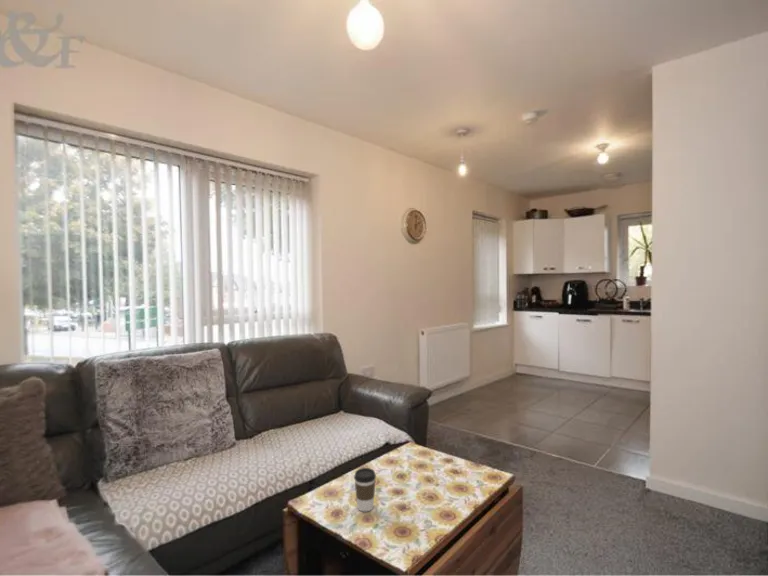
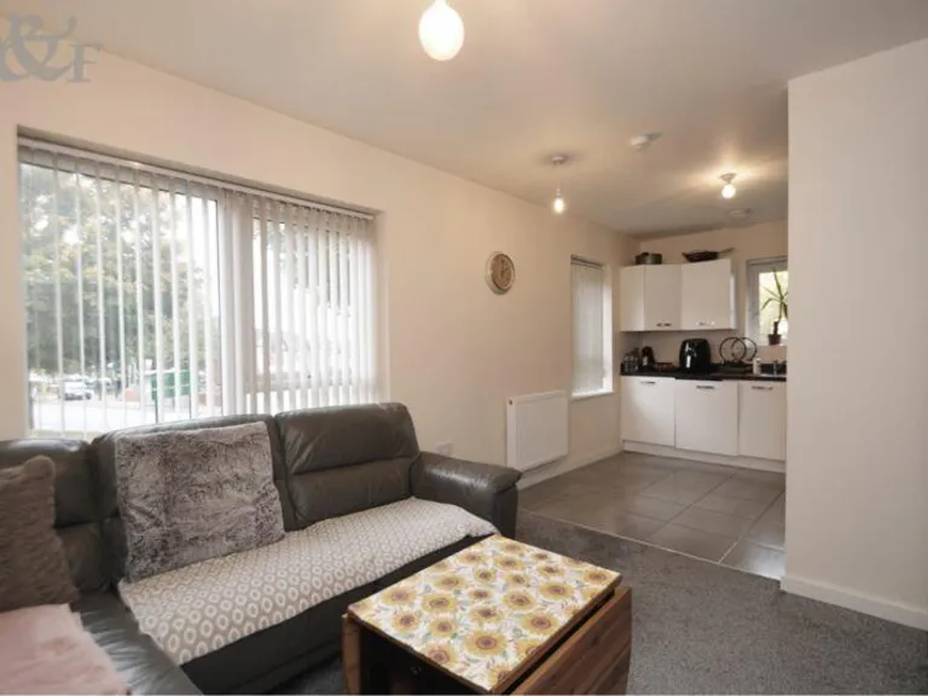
- coffee cup [353,467,377,512]
